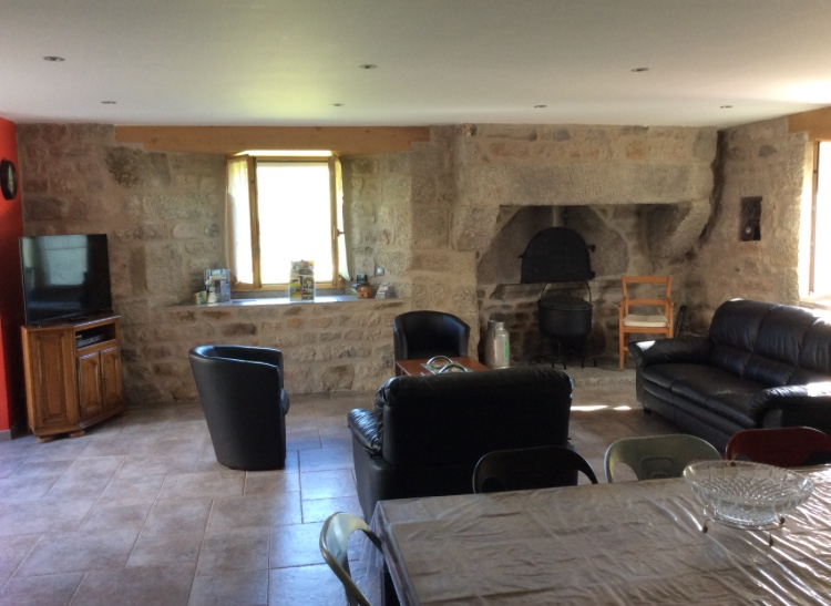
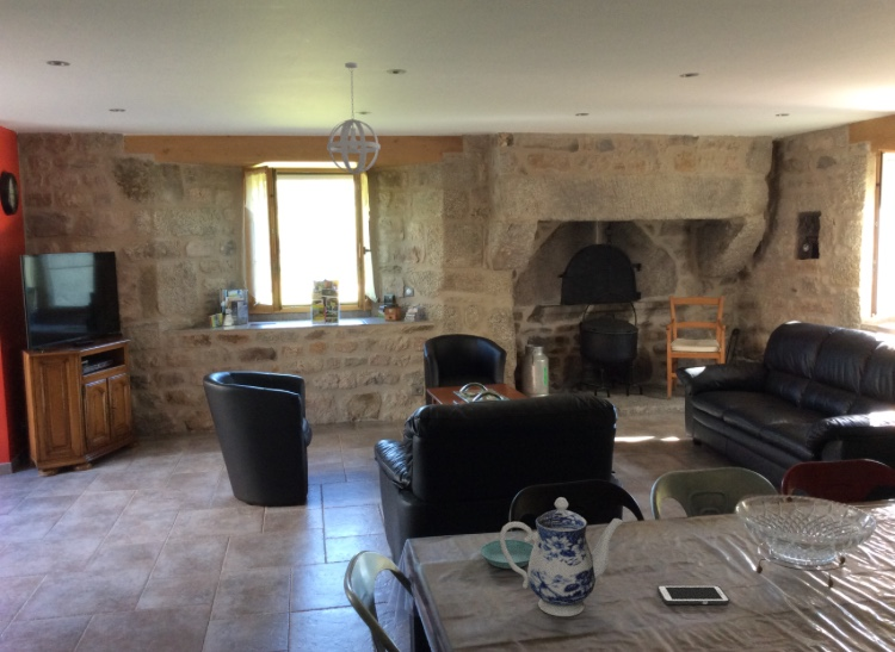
+ cell phone [656,584,730,606]
+ teapot [499,496,624,617]
+ saucer [480,539,533,570]
+ pendant light [326,61,382,175]
